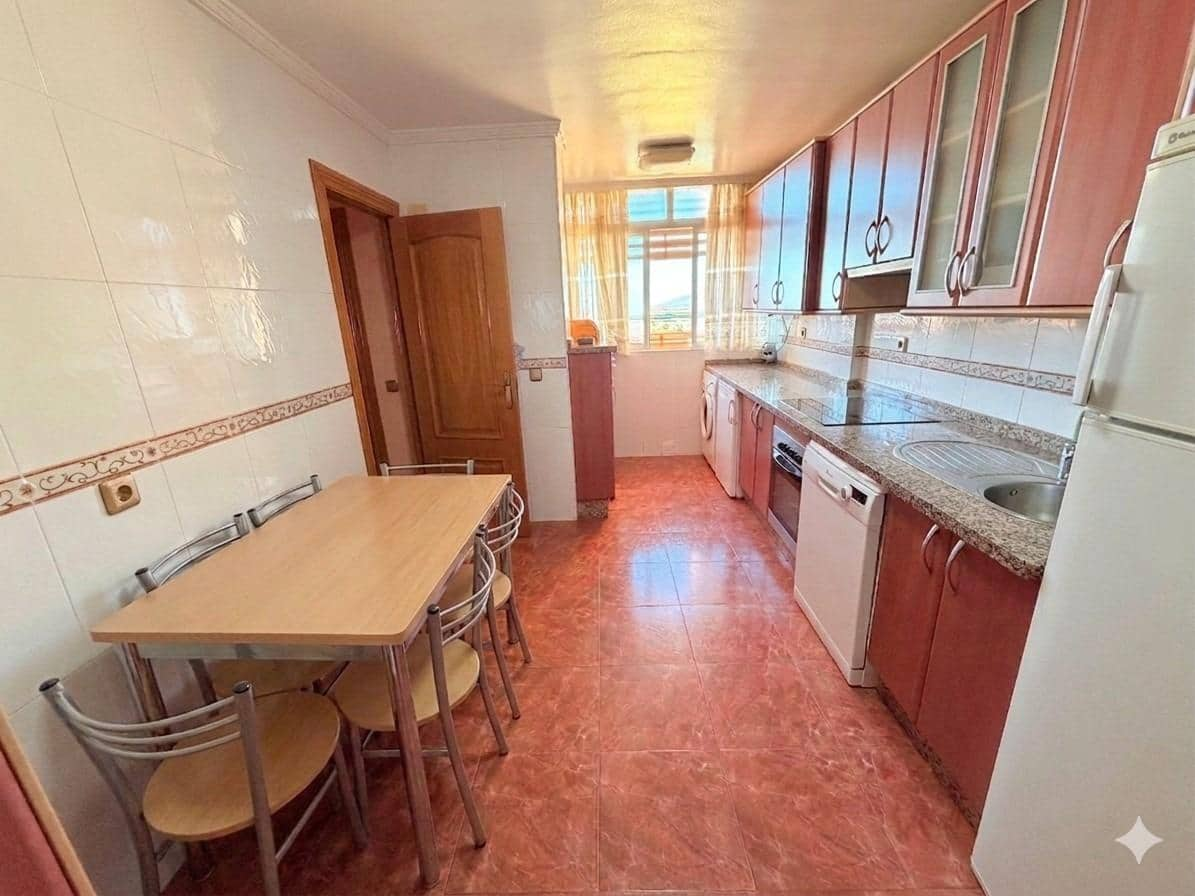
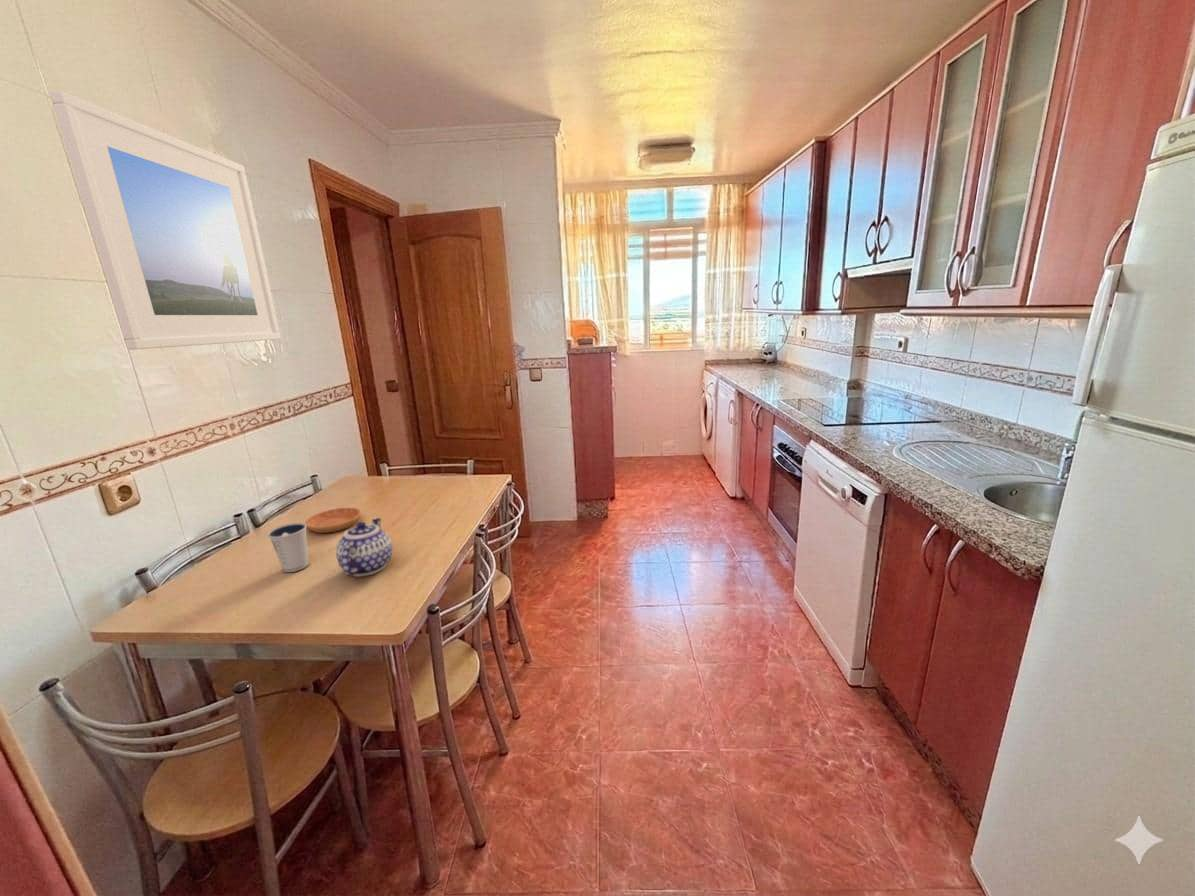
+ dixie cup [267,522,310,573]
+ teapot [335,517,393,578]
+ saucer [304,507,362,534]
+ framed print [49,90,282,351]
